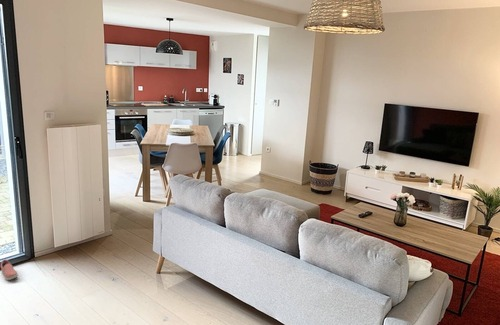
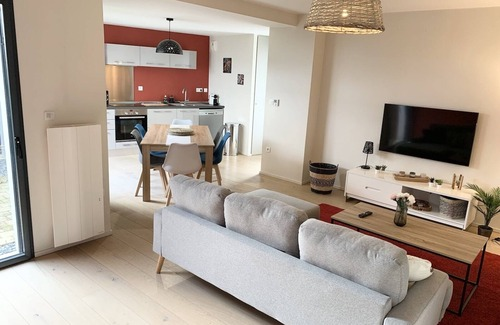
- shoe [0,259,19,281]
